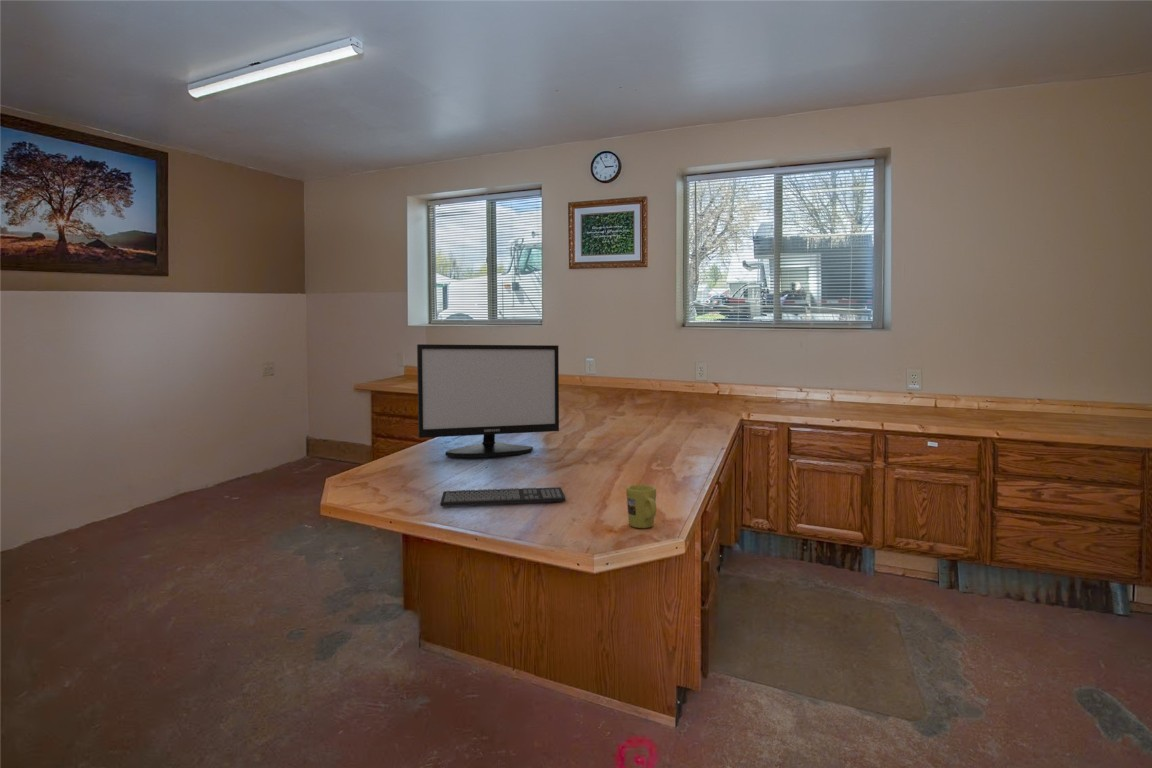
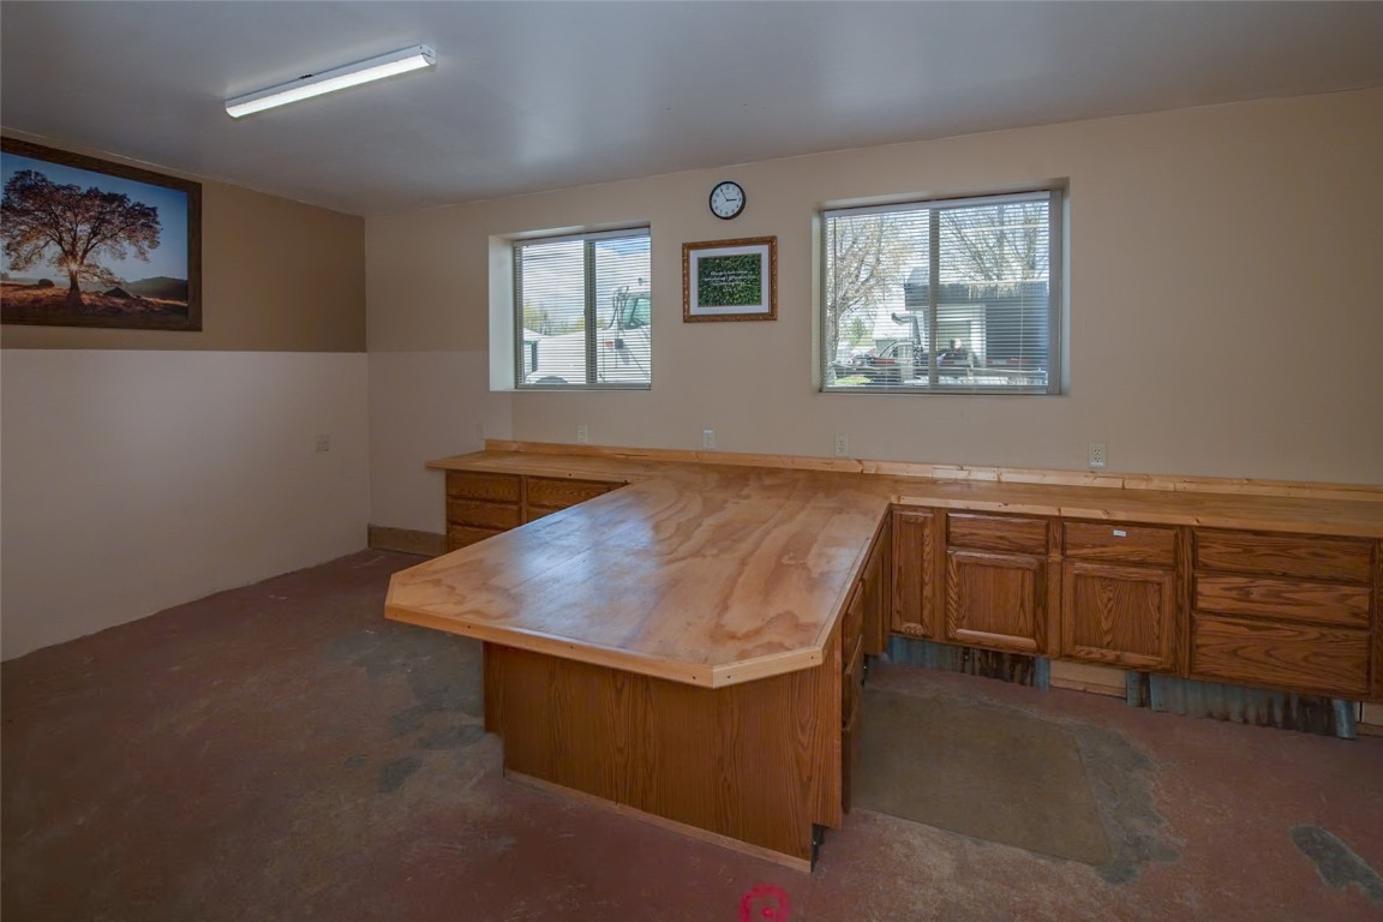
- mug [625,484,657,529]
- keyboard [439,486,567,507]
- monitor [416,343,560,458]
